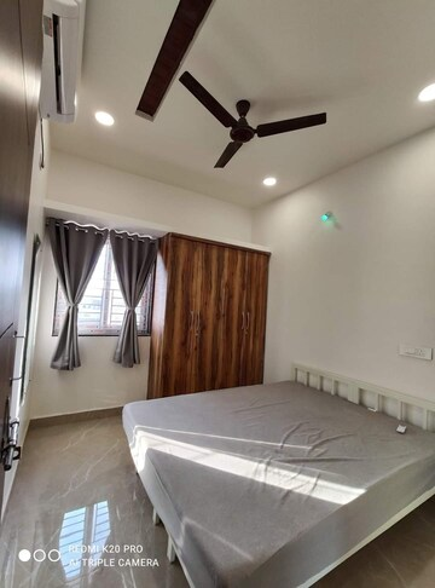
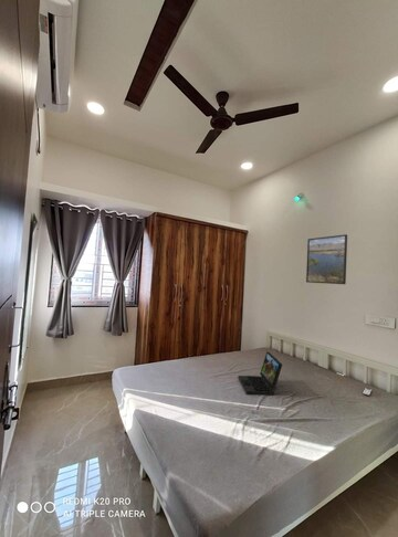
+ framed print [305,233,348,285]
+ laptop [237,350,283,396]
